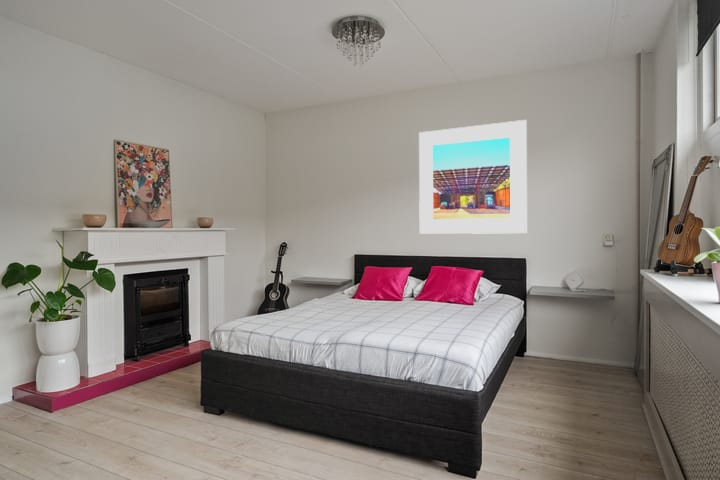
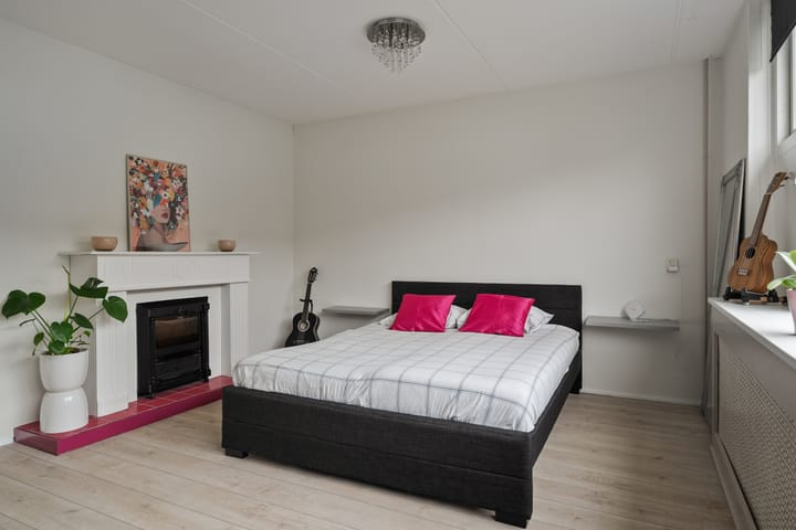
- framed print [418,119,528,235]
